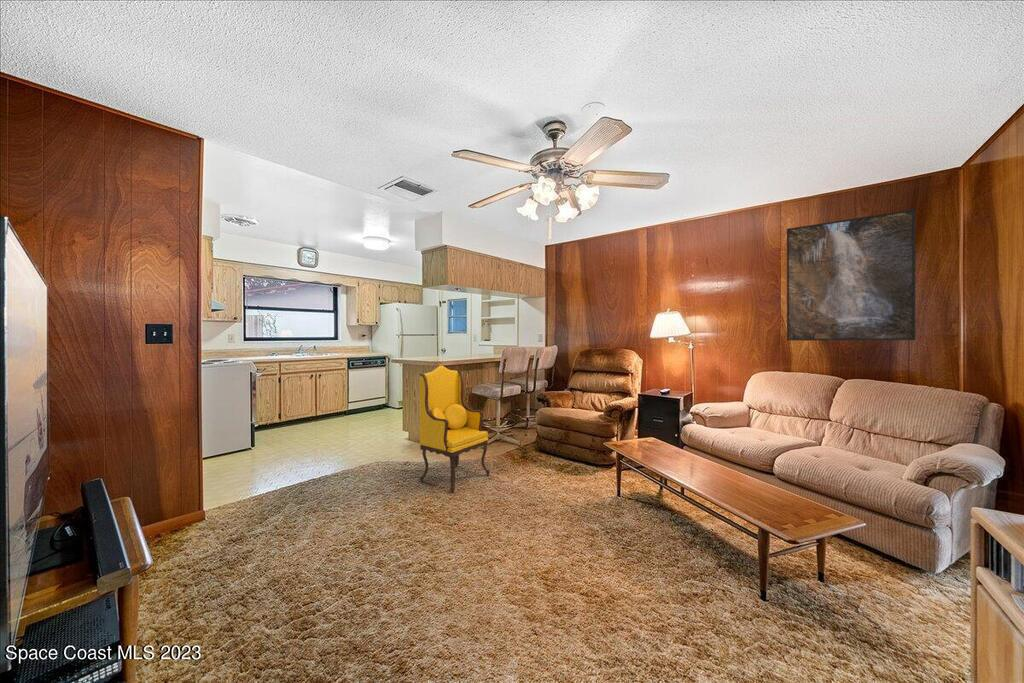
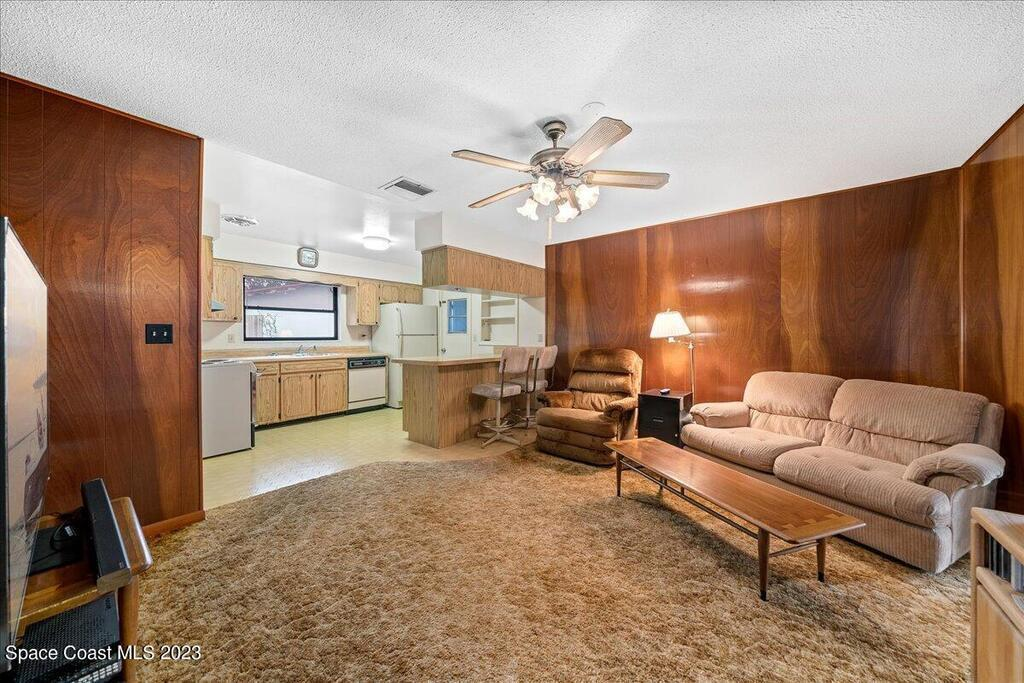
- armchair [419,364,491,493]
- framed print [786,208,916,341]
